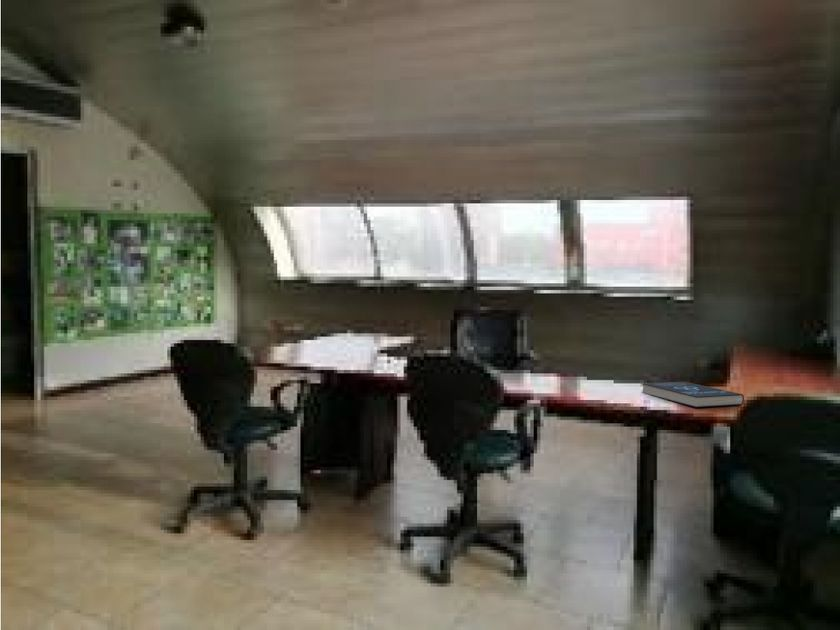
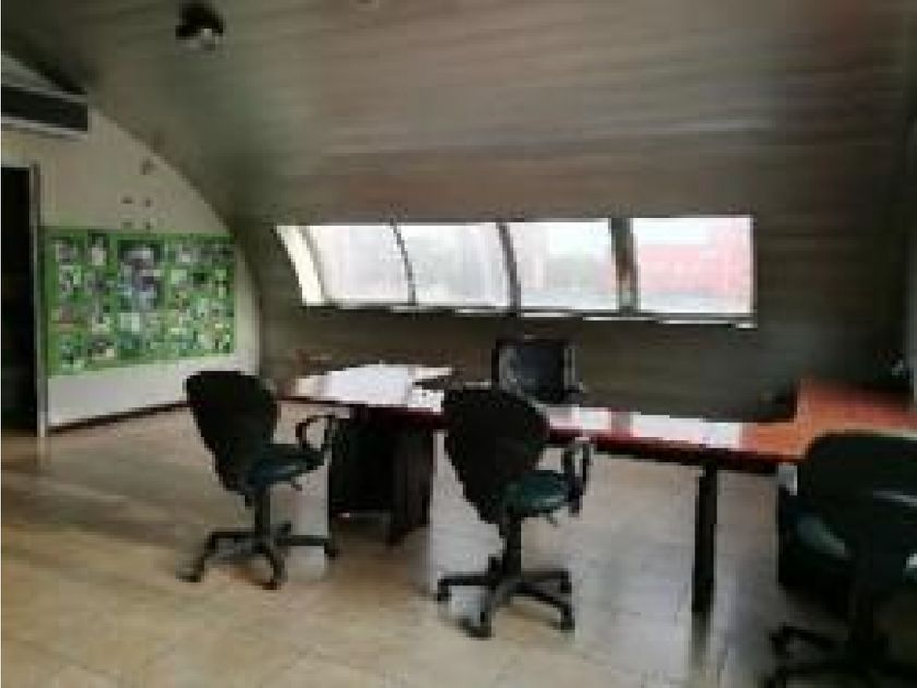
- book [641,381,745,408]
